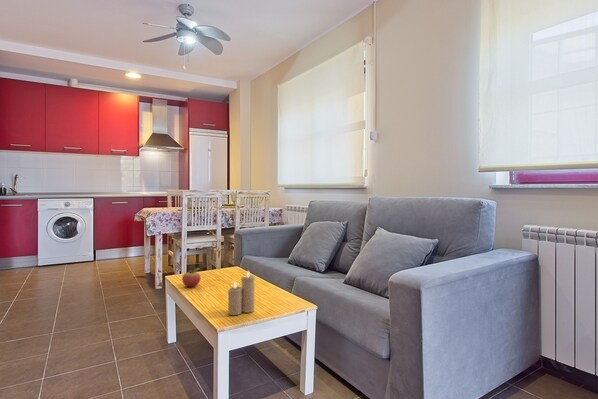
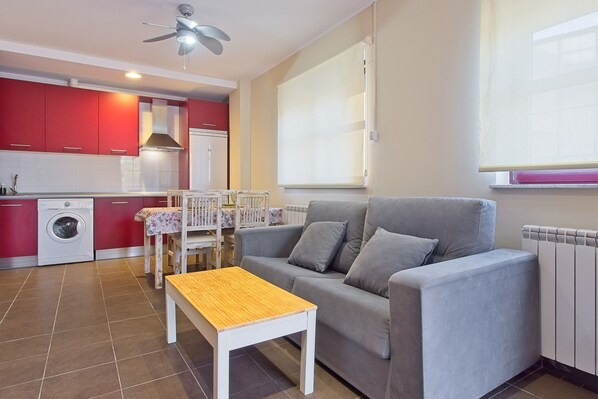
- candle [227,270,256,316]
- fruit [181,267,201,288]
